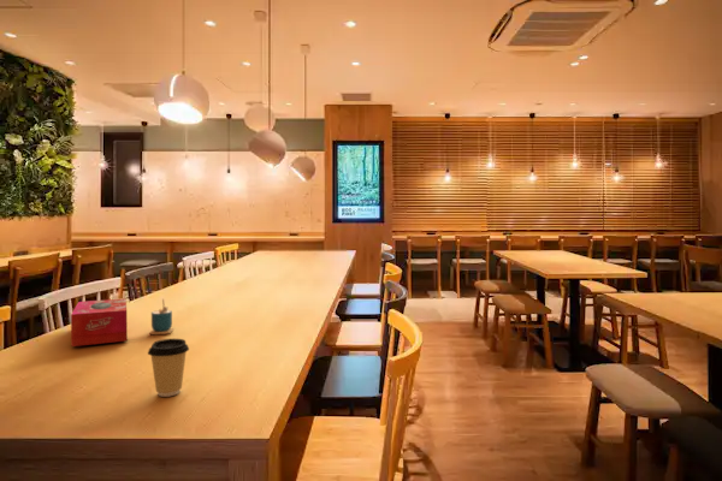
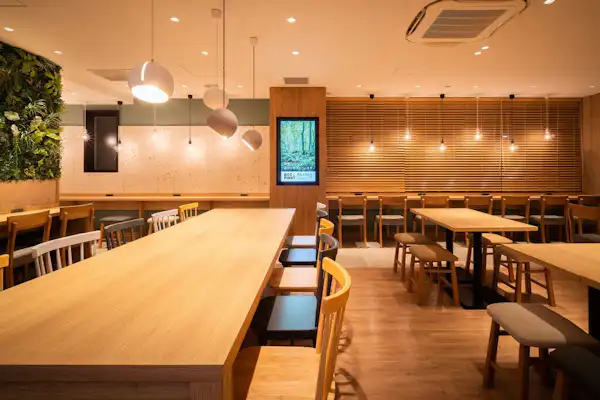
- tissue box [70,297,129,348]
- cup [148,298,174,335]
- coffee cup [147,338,190,398]
